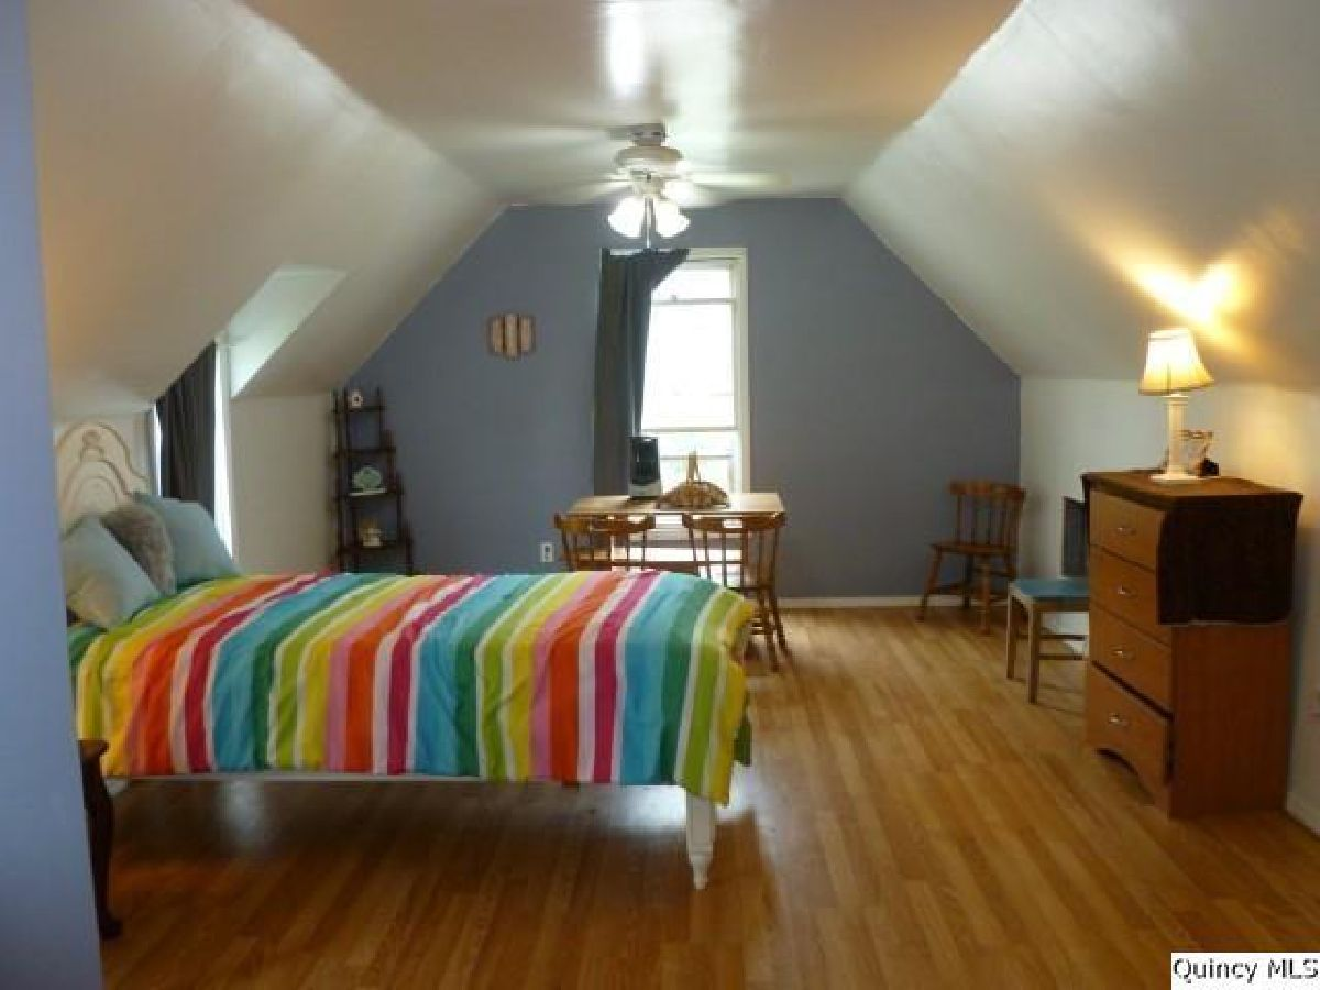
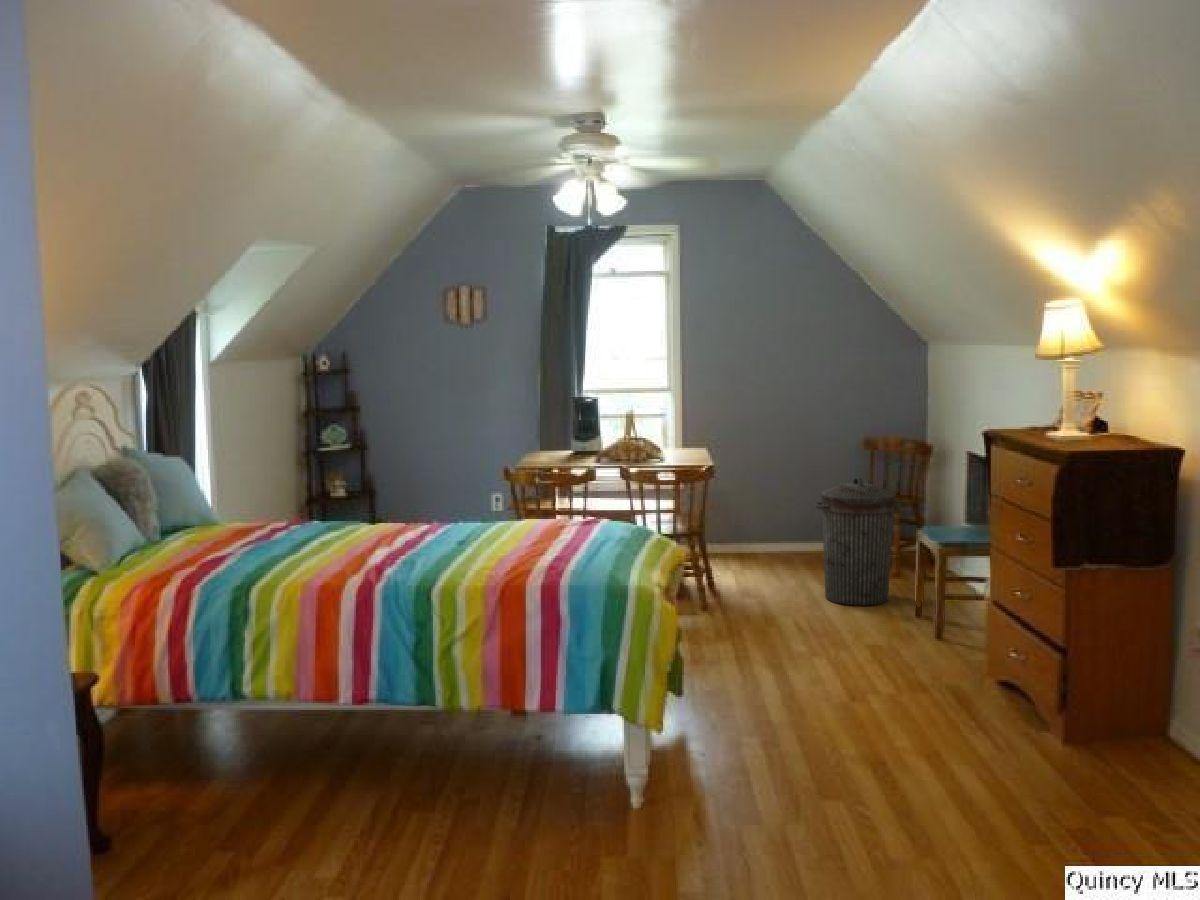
+ trash can [813,476,903,607]
